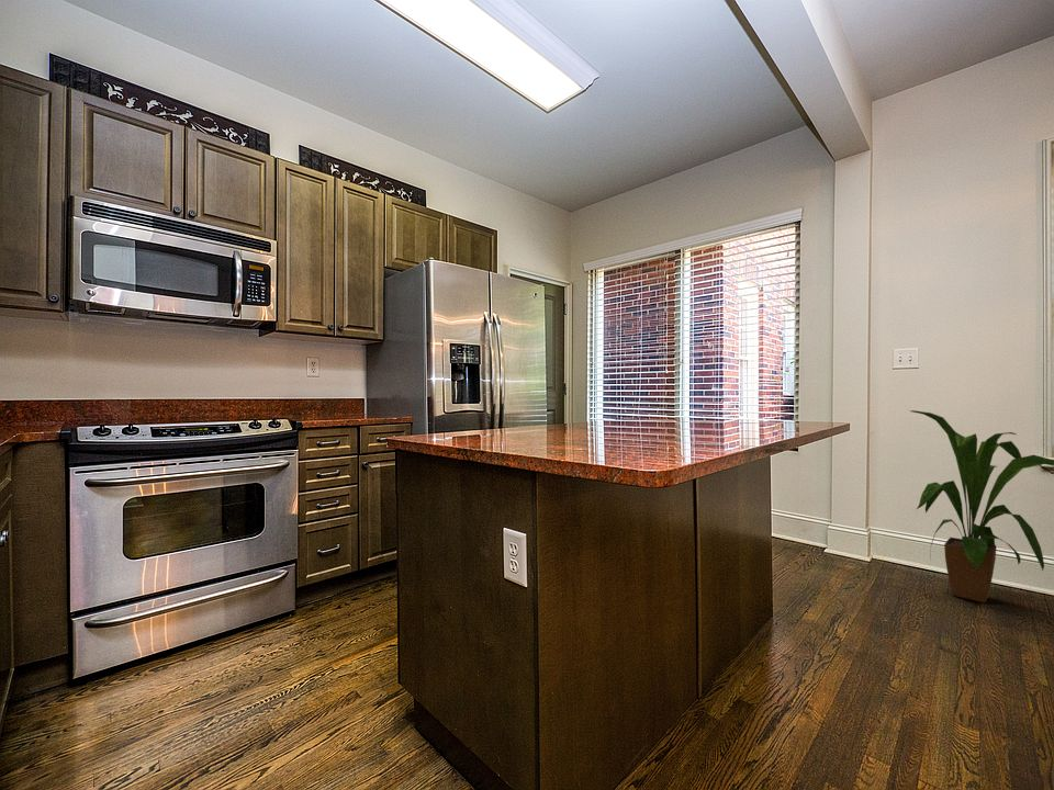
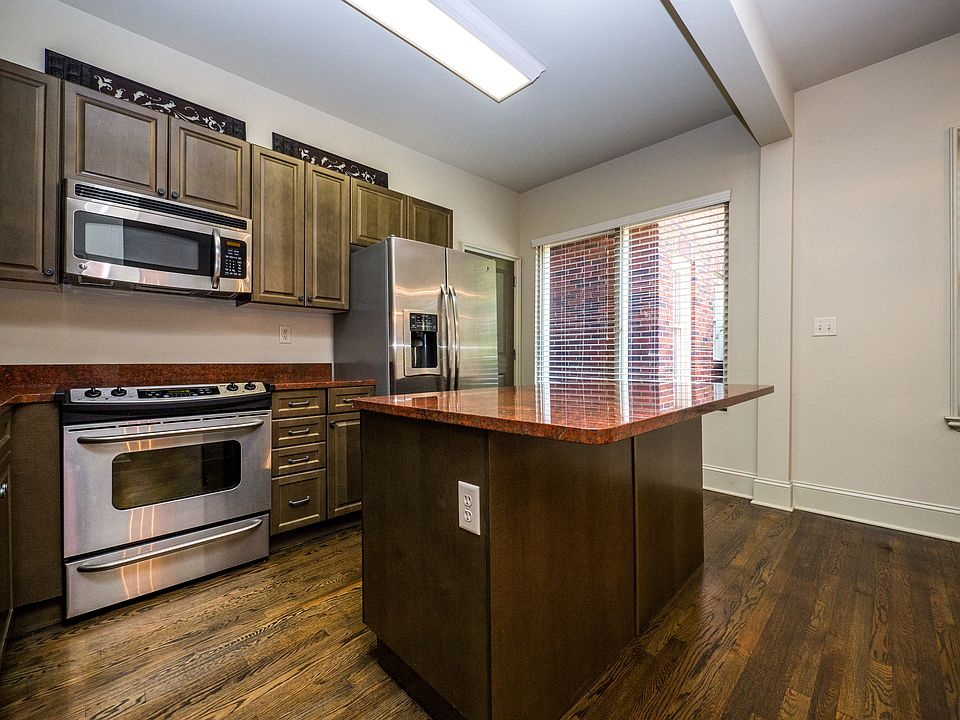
- house plant [909,409,1054,603]
